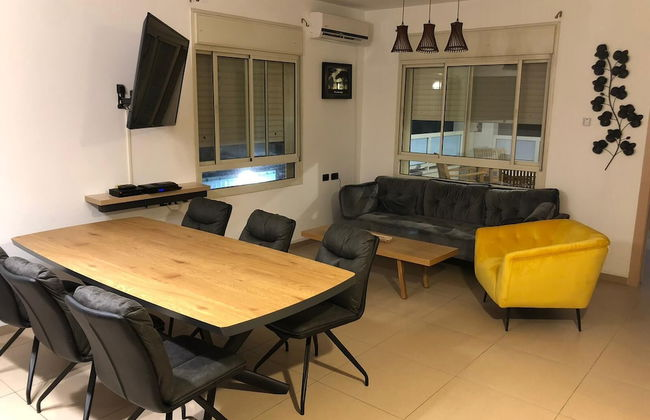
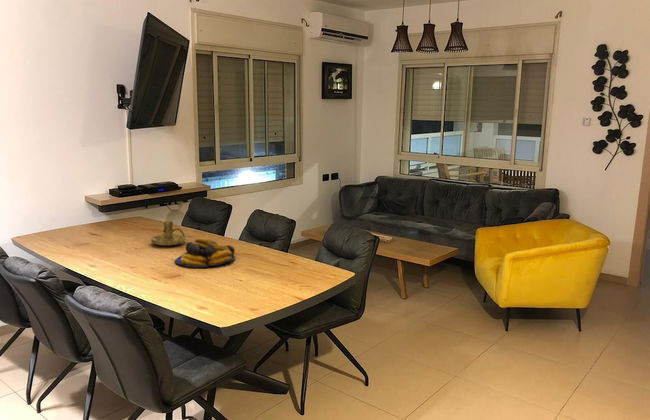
+ candle holder [150,220,188,246]
+ fruit bowl [174,237,236,268]
